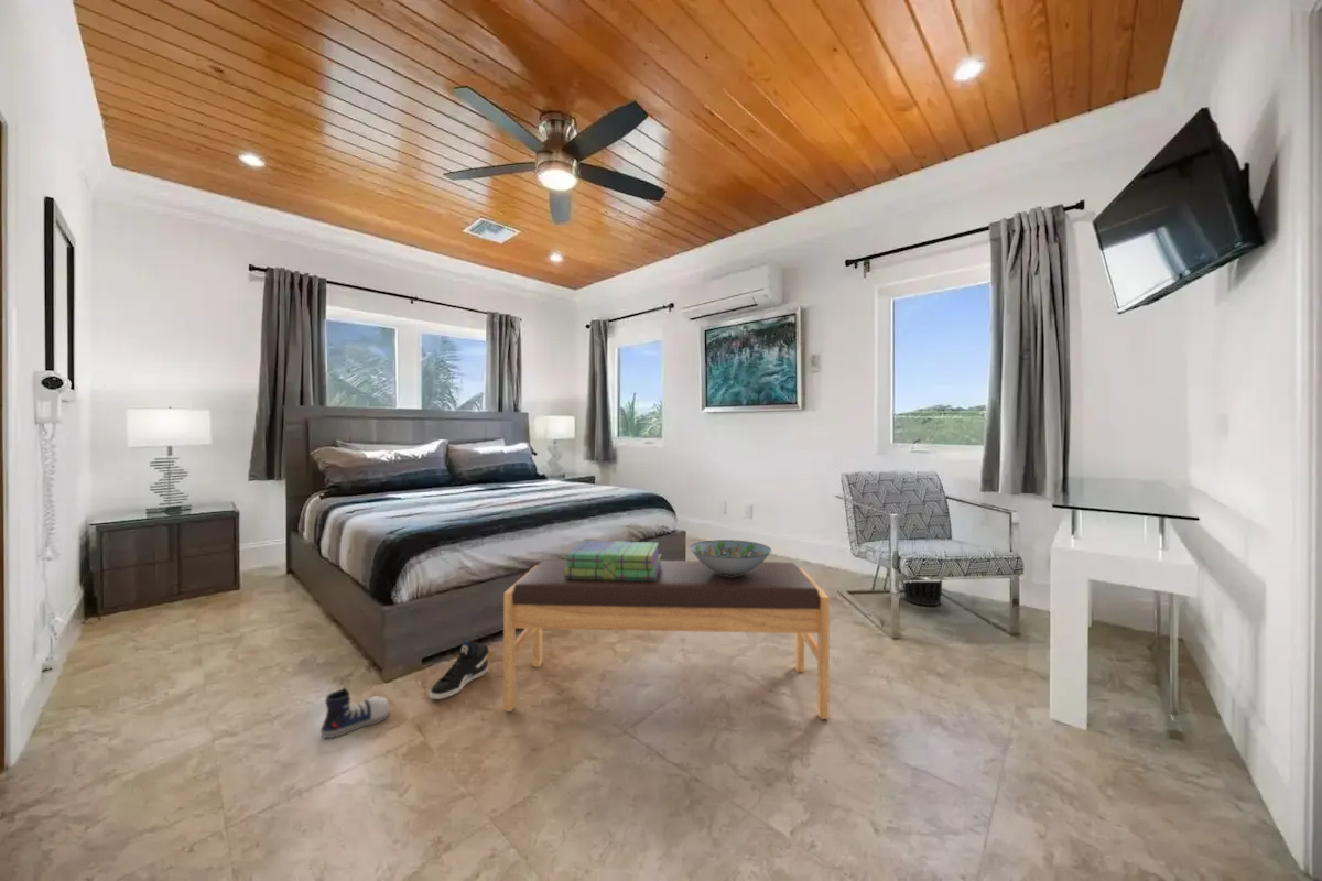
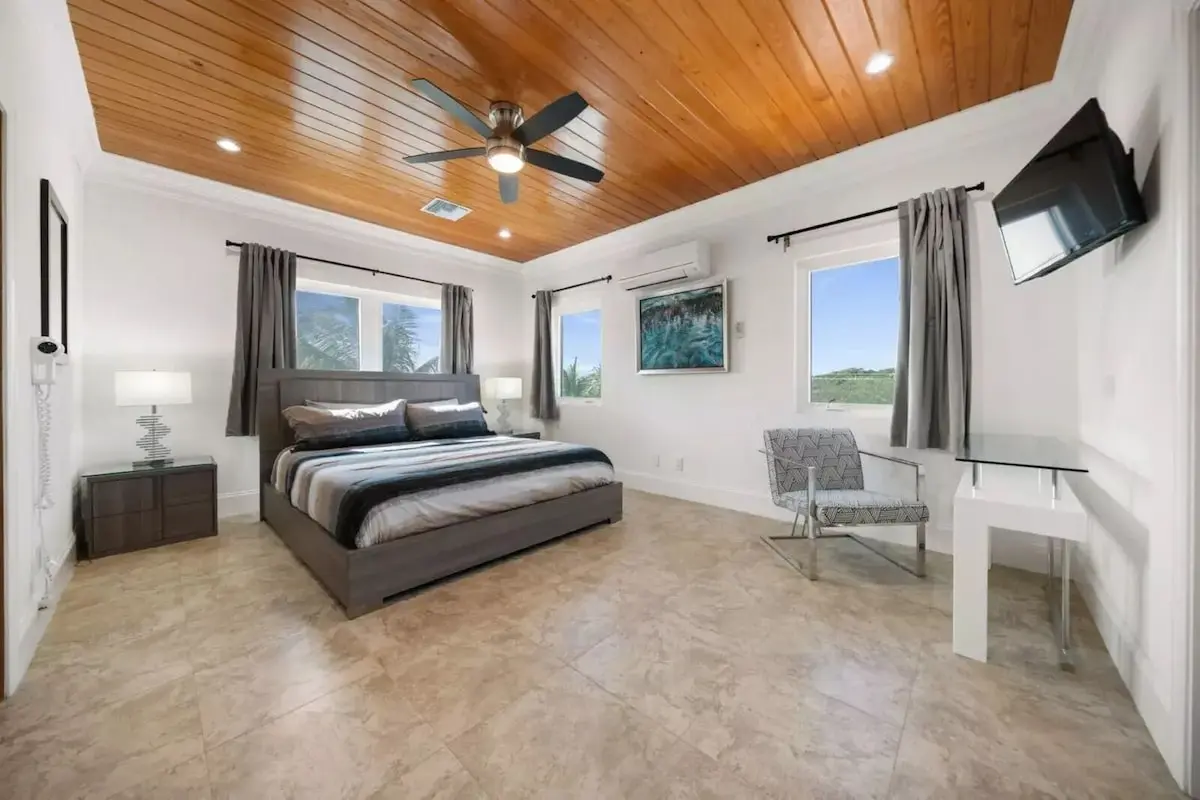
- stack of books [564,540,662,580]
- sneaker [429,640,490,700]
- decorative bowl [690,539,772,576]
- wastebasket [902,579,943,607]
- shoe [319,687,391,739]
- bench [502,558,831,720]
